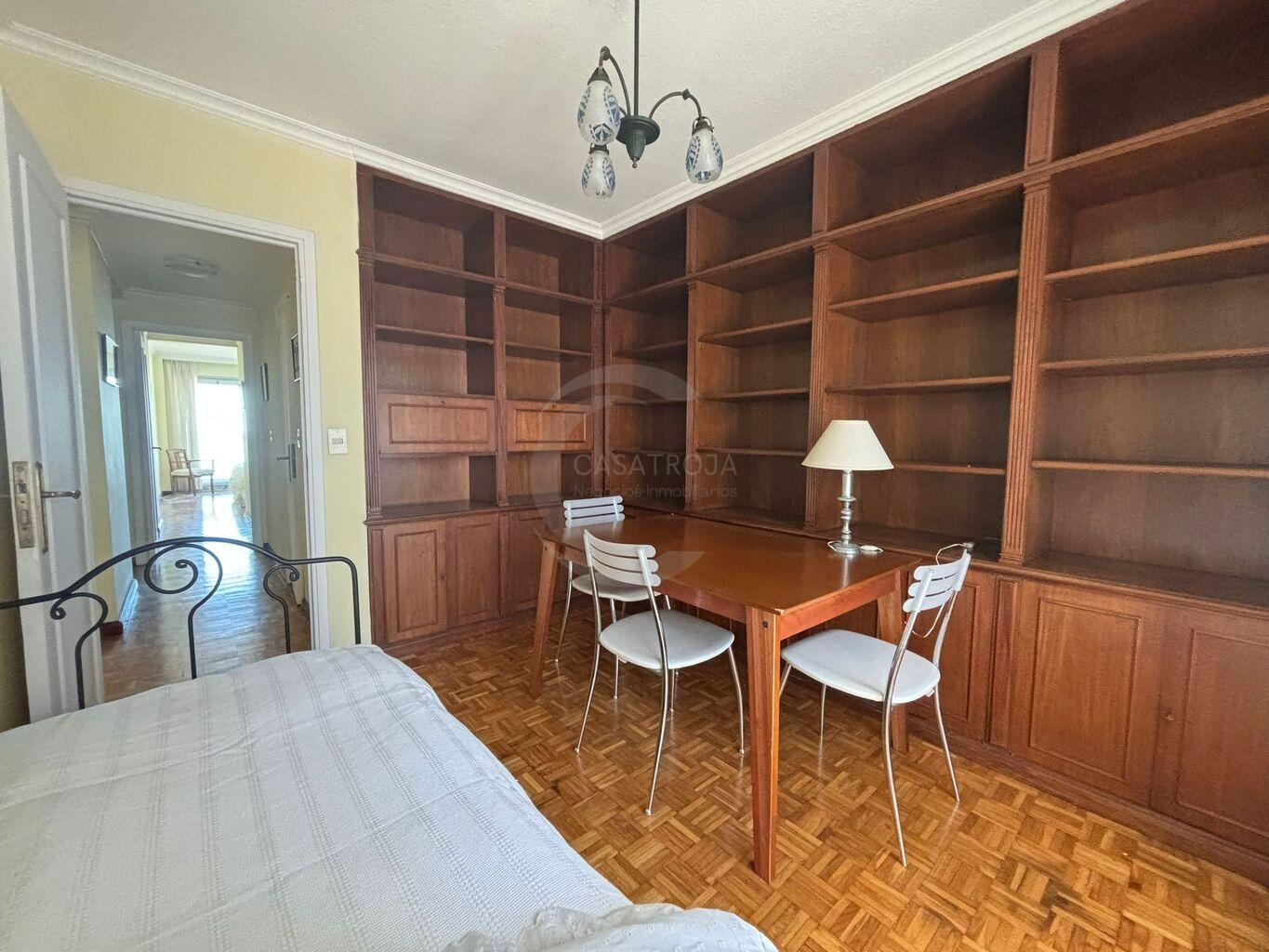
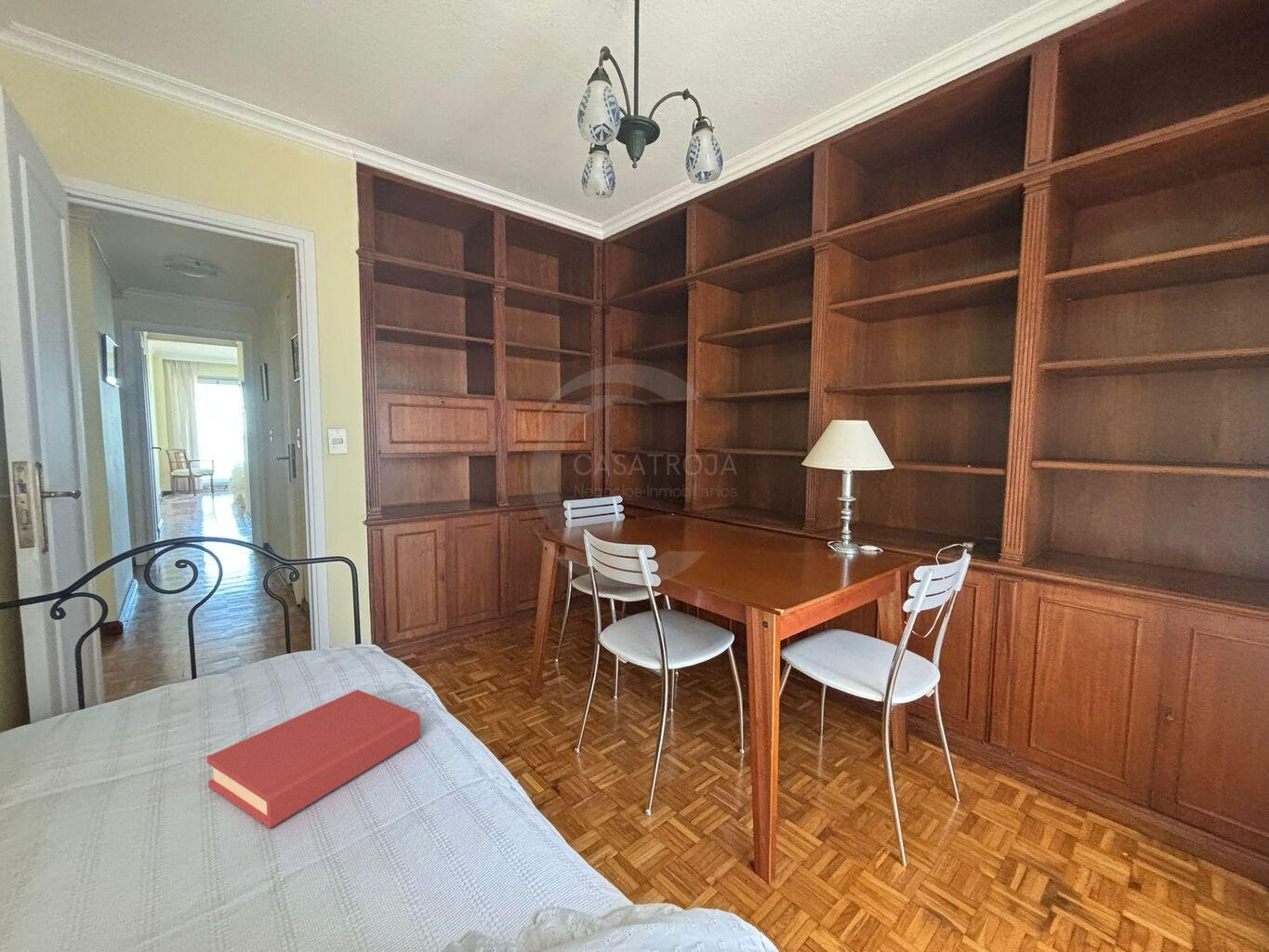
+ hardback book [206,689,421,829]
